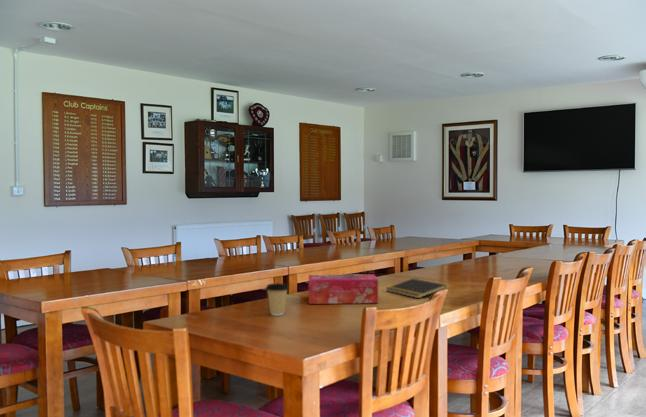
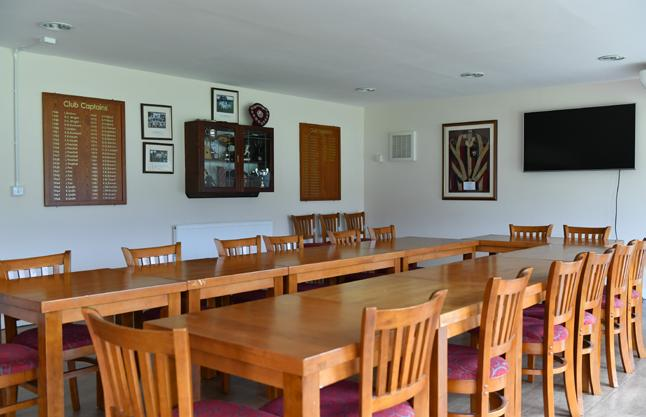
- coffee cup [265,282,290,317]
- notepad [385,278,447,299]
- tissue box [308,273,379,305]
